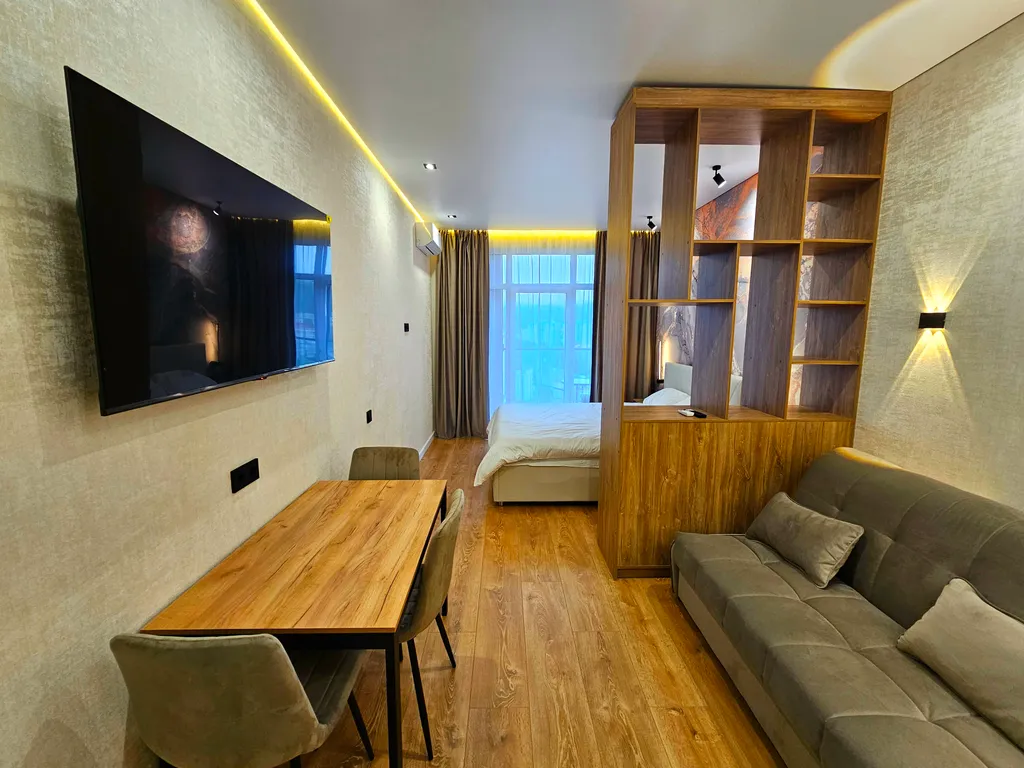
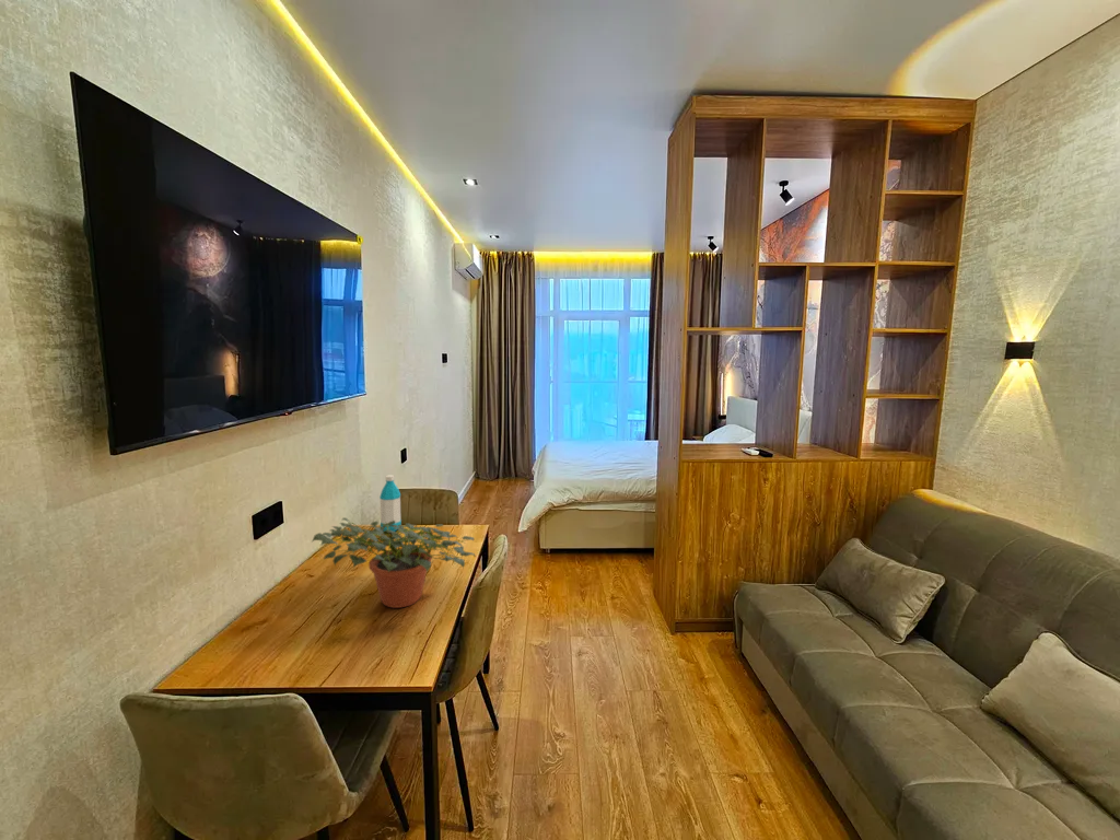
+ water bottle [378,474,402,533]
+ potted plant [311,516,477,609]
